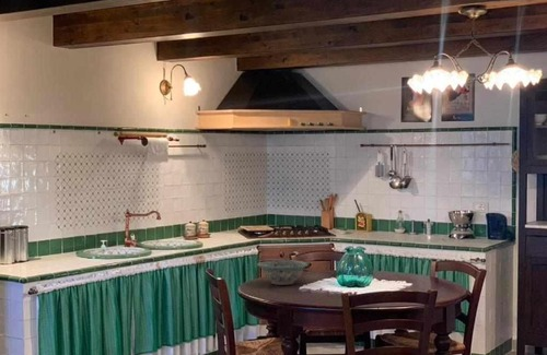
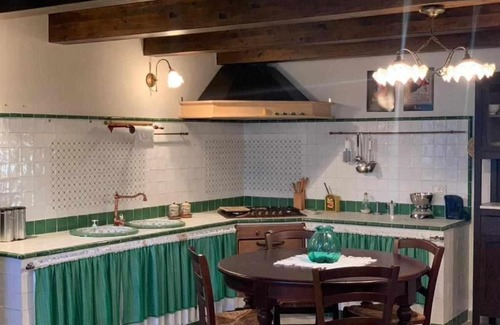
- decorative bowl [256,259,310,286]
